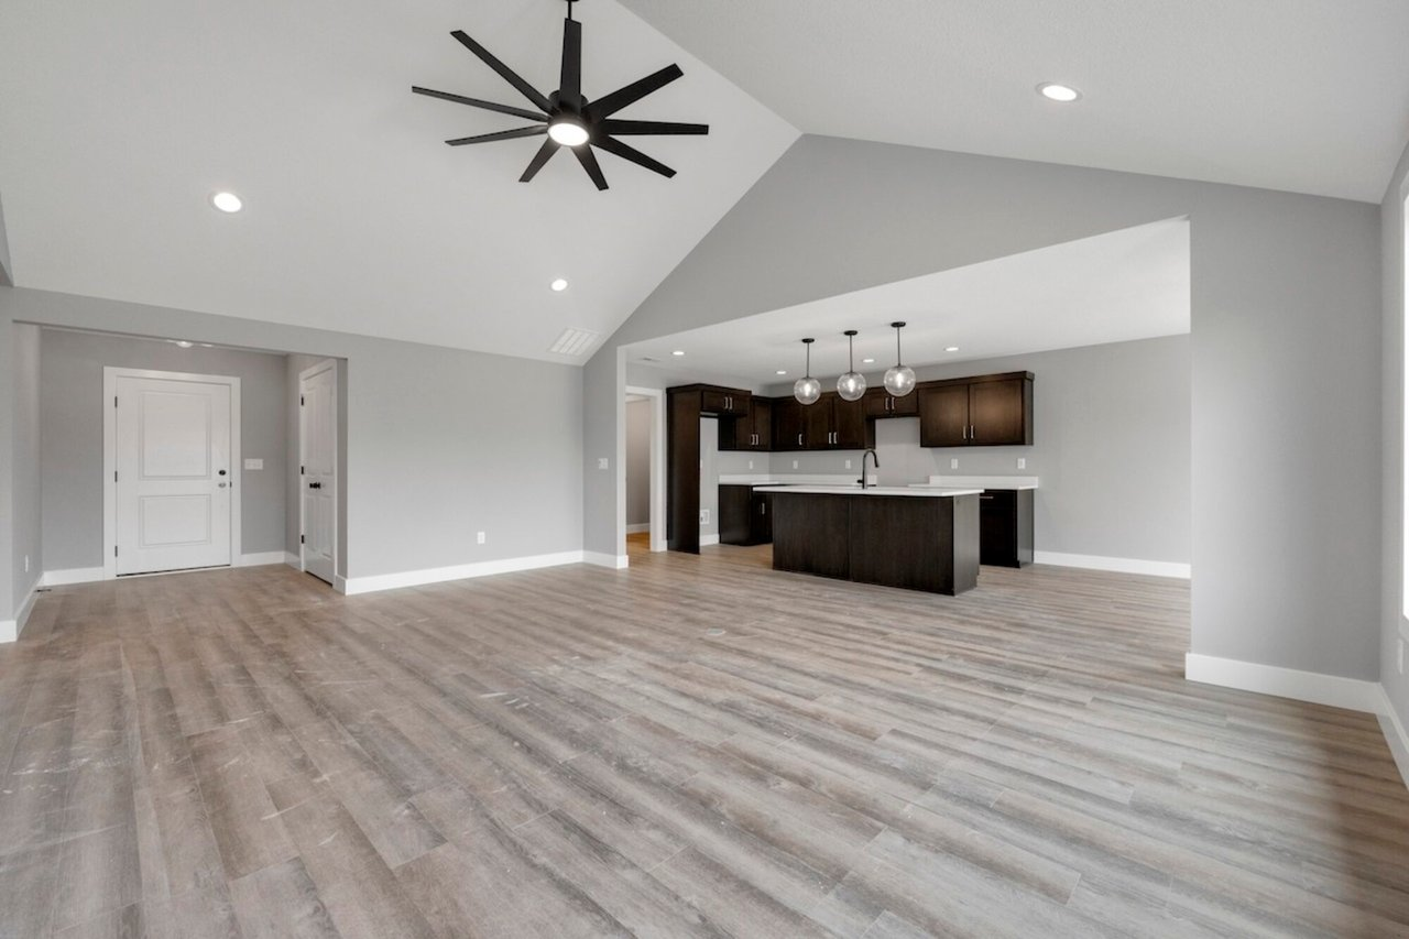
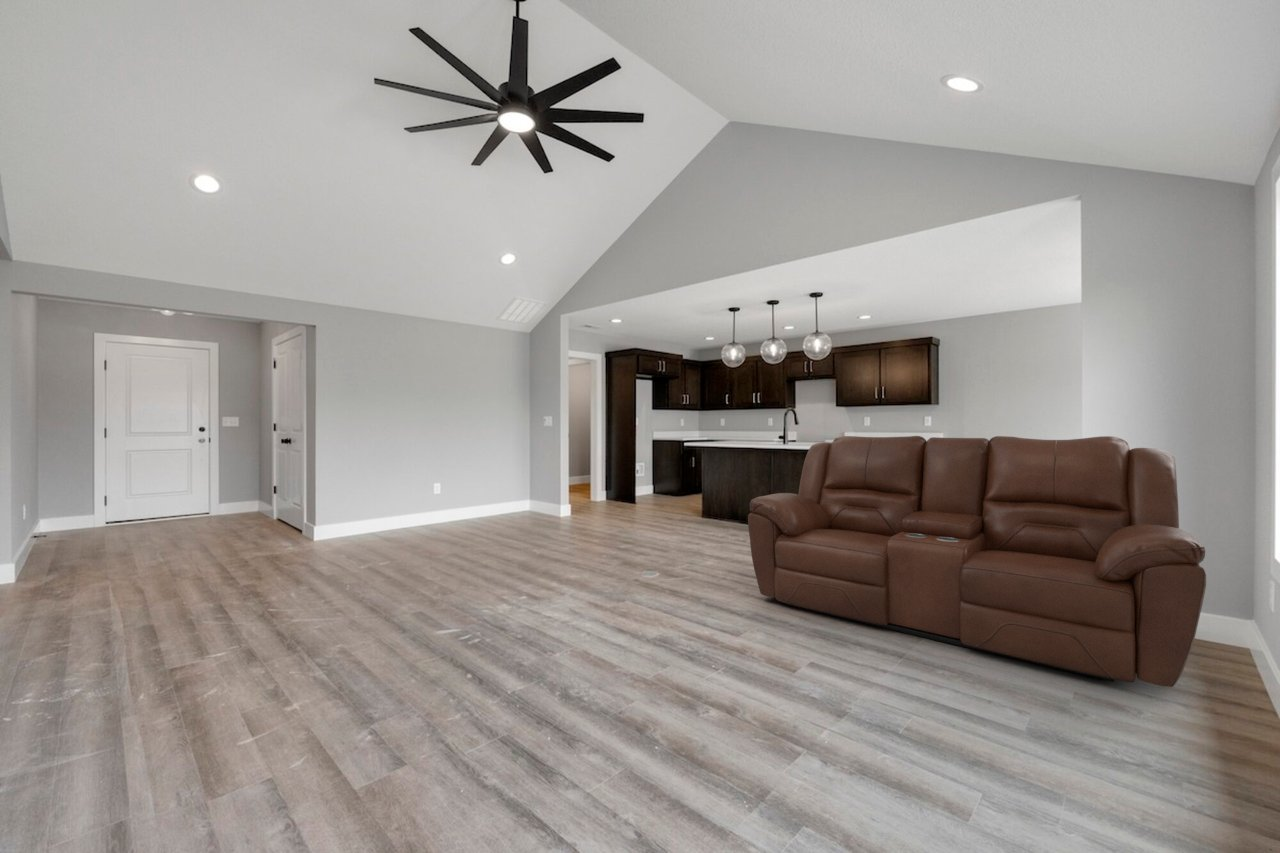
+ sofa [747,435,1207,688]
